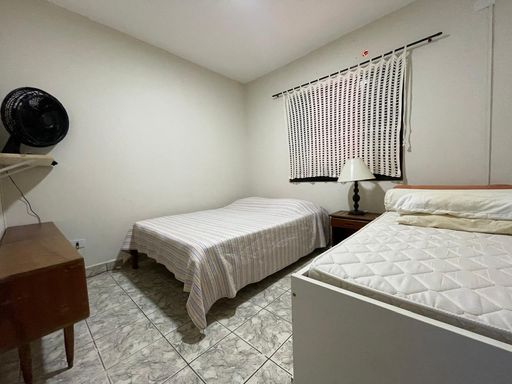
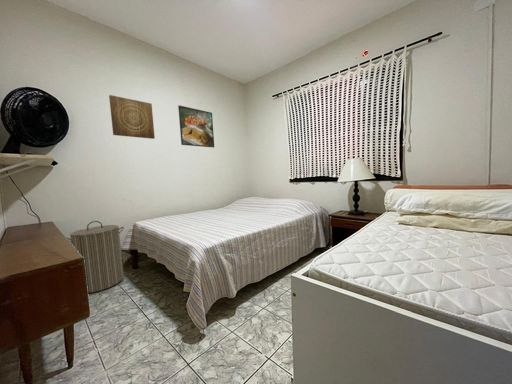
+ laundry hamper [65,220,125,294]
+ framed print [177,104,215,148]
+ wall art [108,94,156,140]
